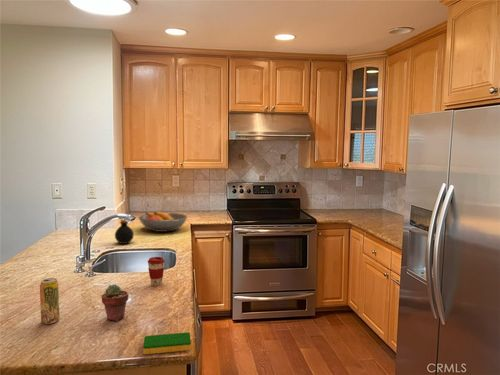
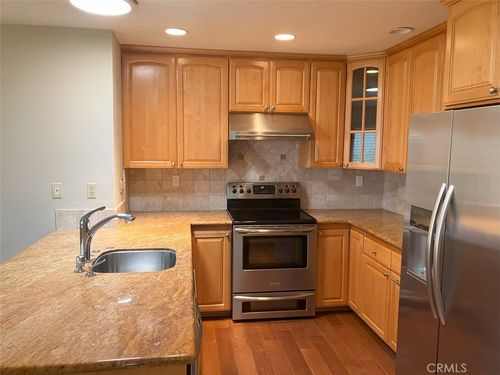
- beverage can [39,277,61,325]
- coffee cup [147,256,166,287]
- bottle [114,218,135,245]
- dish sponge [142,331,192,355]
- potted succulent [101,283,129,322]
- fruit bowl [138,211,189,233]
